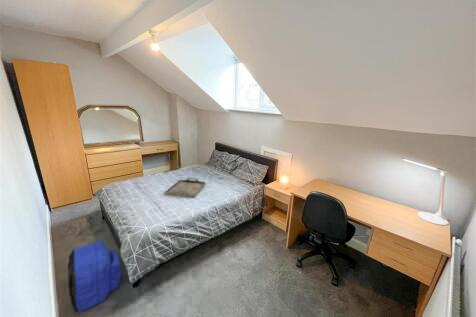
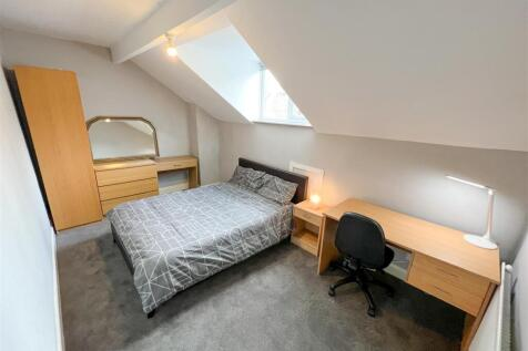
- backpack [67,240,122,314]
- serving tray [163,177,207,199]
